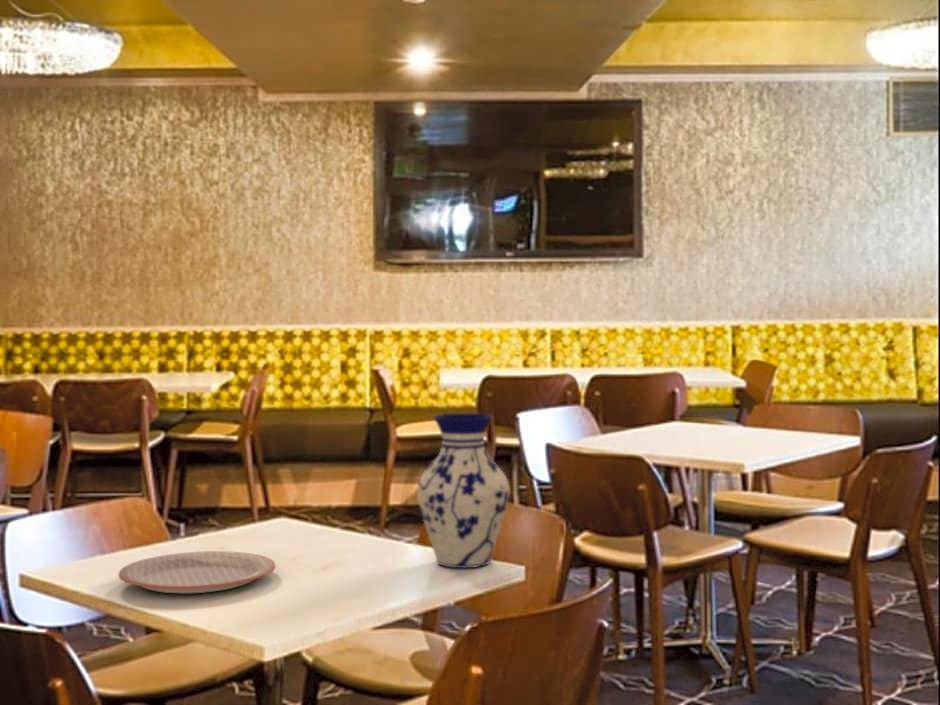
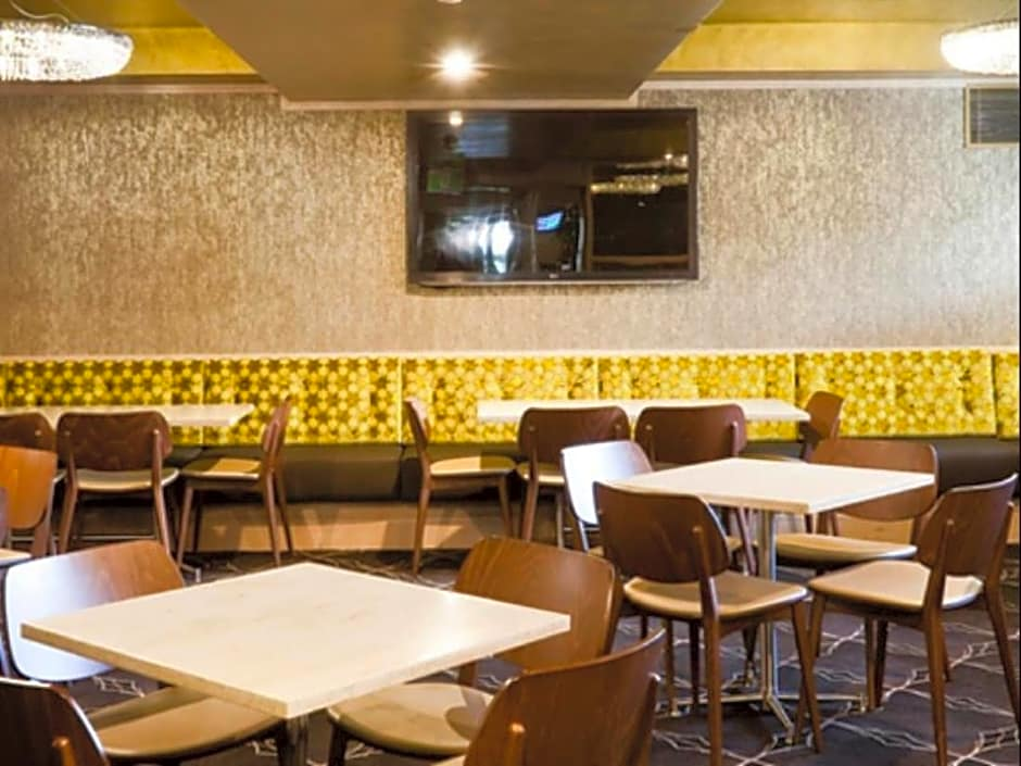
- vase [416,413,510,569]
- plate [117,550,277,594]
